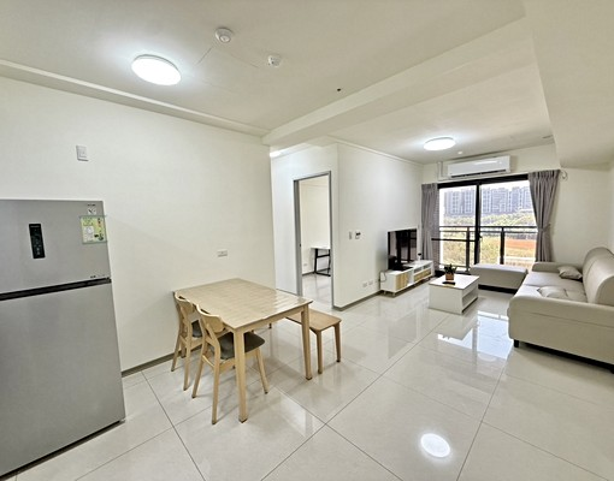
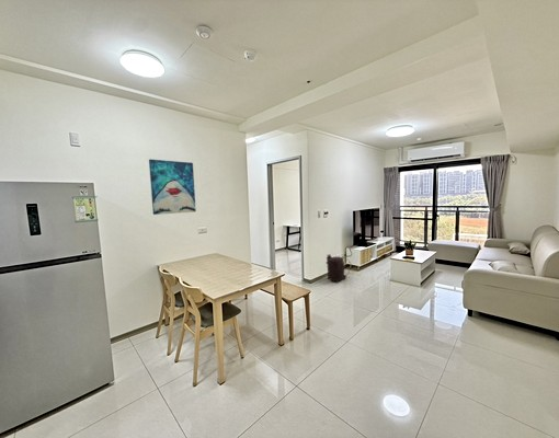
+ backpack [326,253,352,284]
+ wall art [148,159,197,216]
